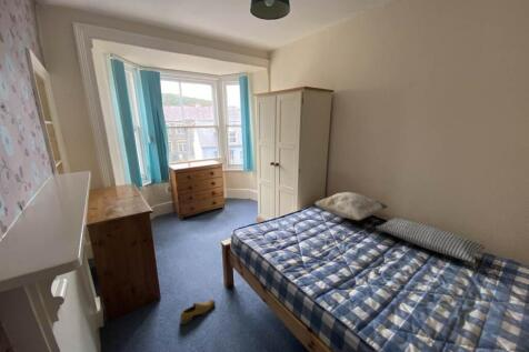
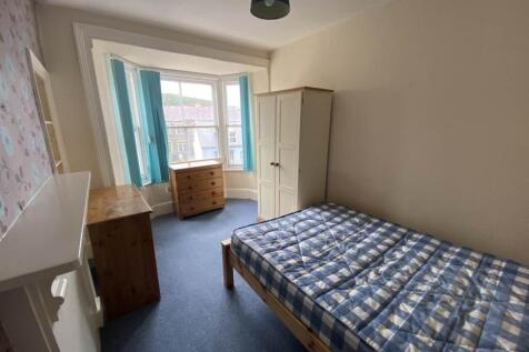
- pillow [375,217,487,264]
- decorative pillow [313,191,389,221]
- shoe [179,299,217,325]
